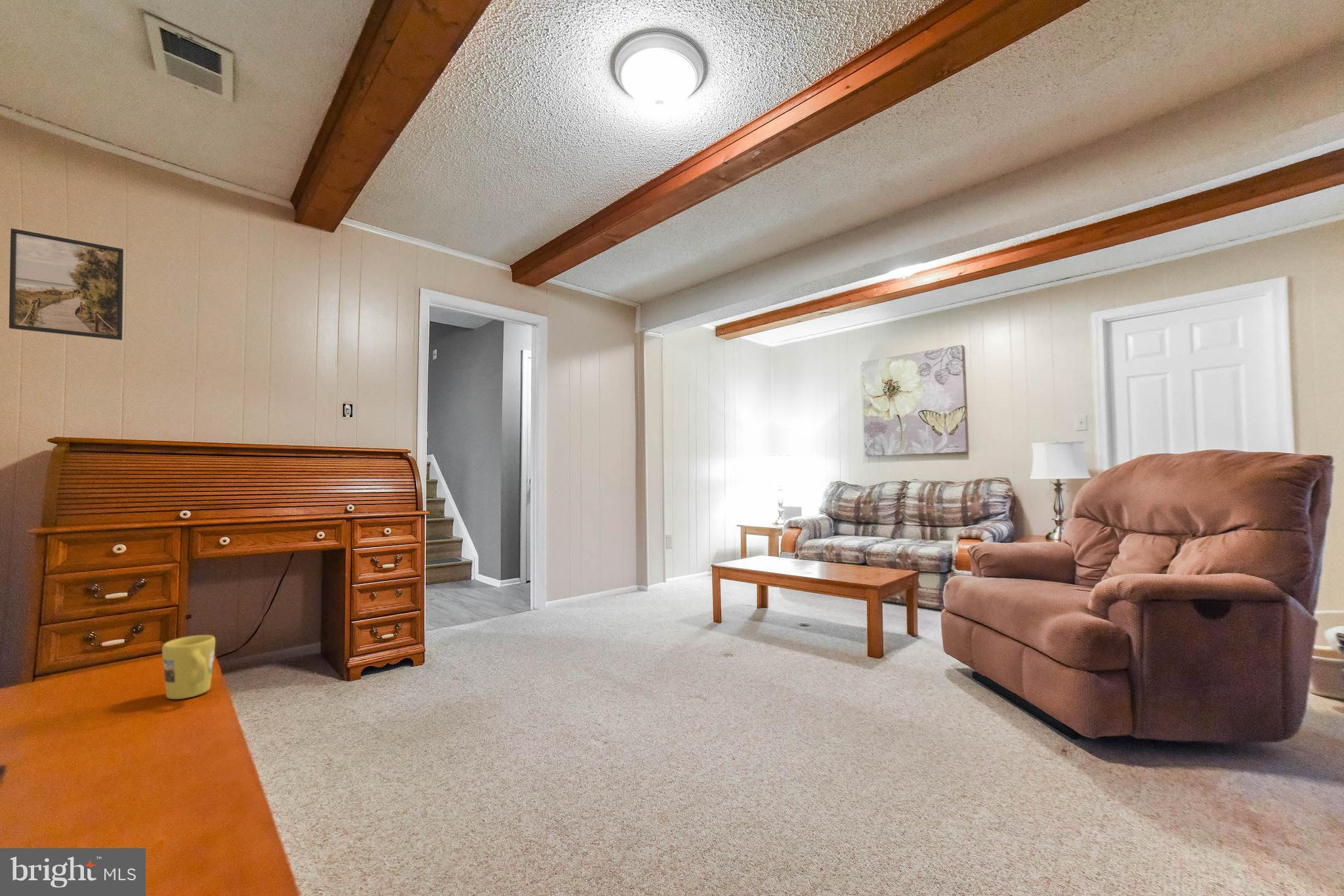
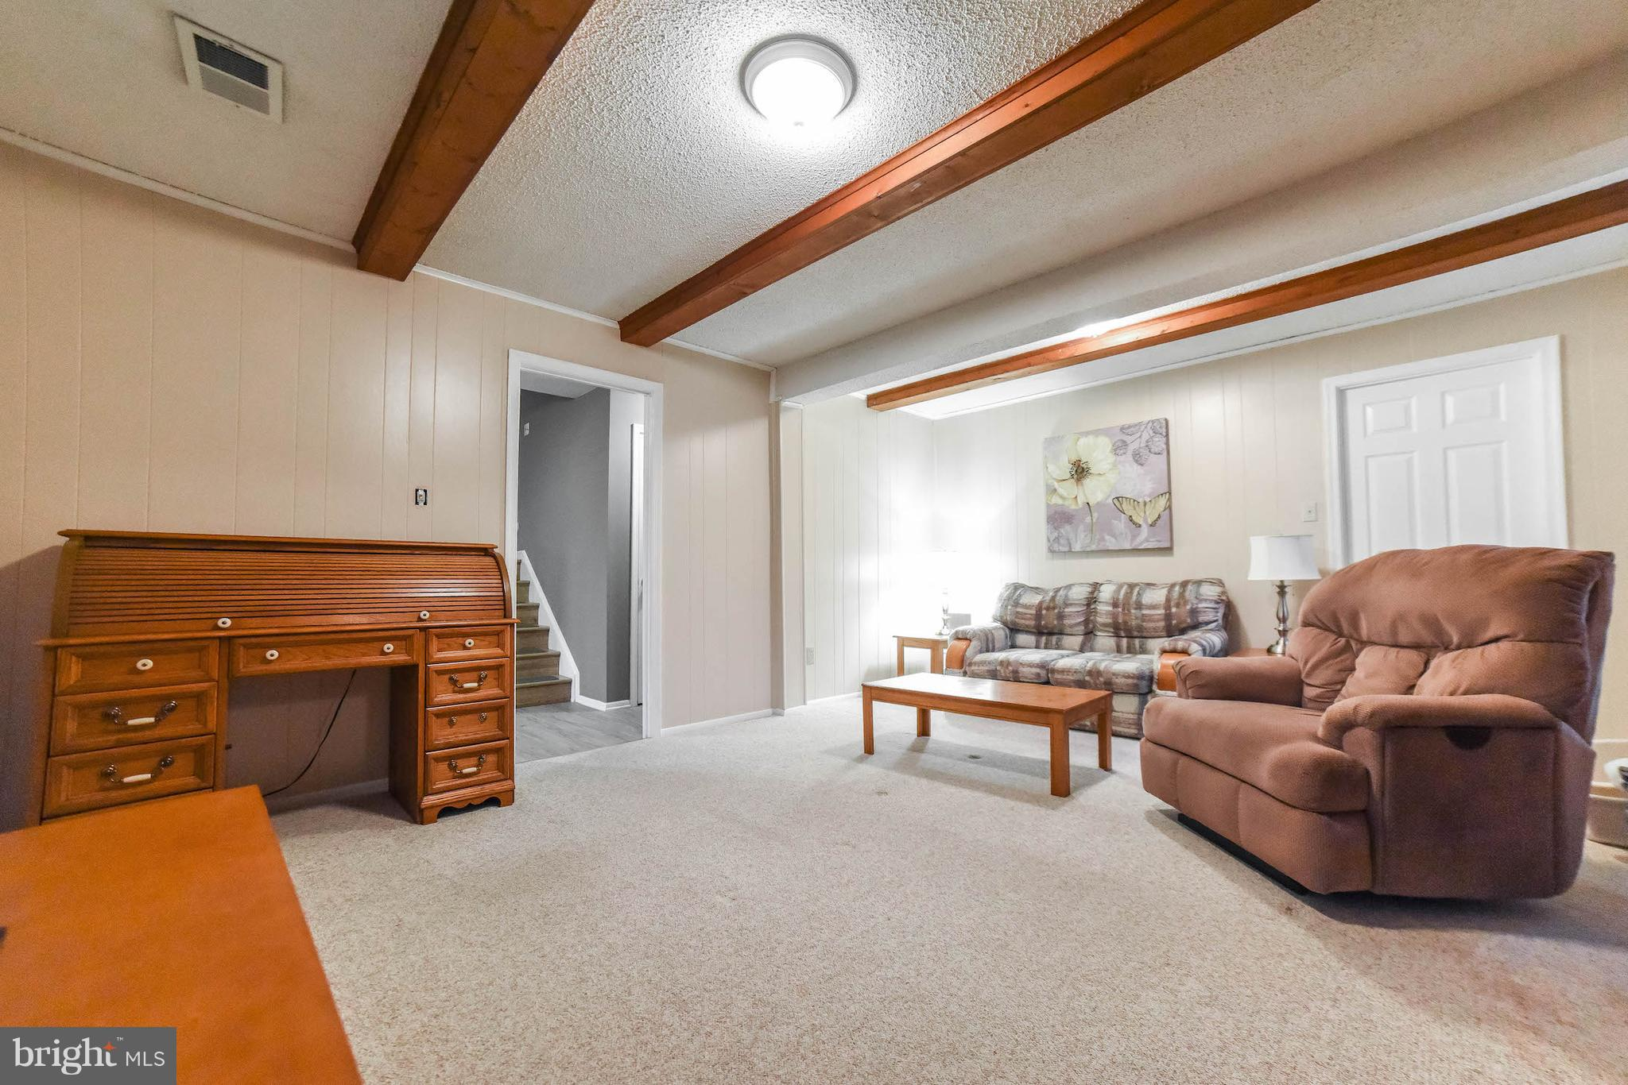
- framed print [9,228,124,340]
- mug [161,634,216,700]
